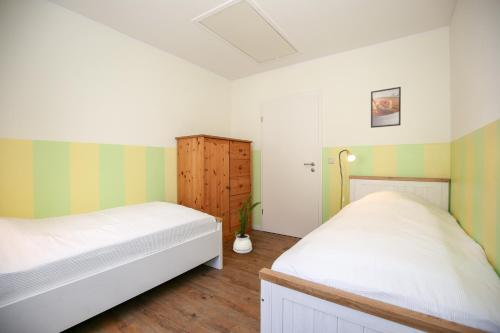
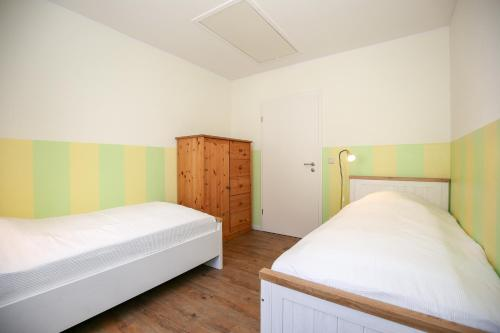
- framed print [370,86,402,129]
- house plant [229,191,262,254]
